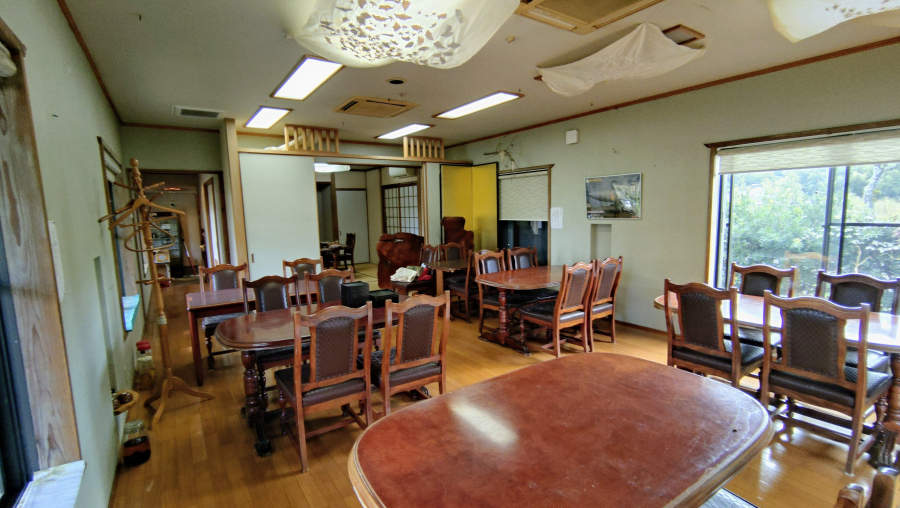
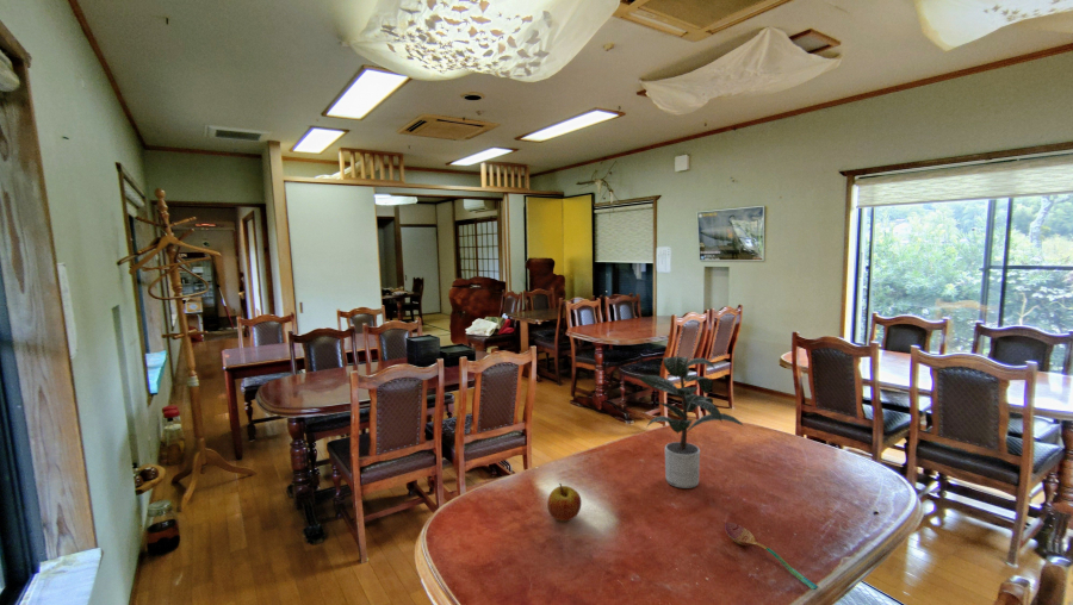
+ apple [546,482,583,522]
+ soupspoon [724,522,819,591]
+ potted plant [637,356,746,489]
